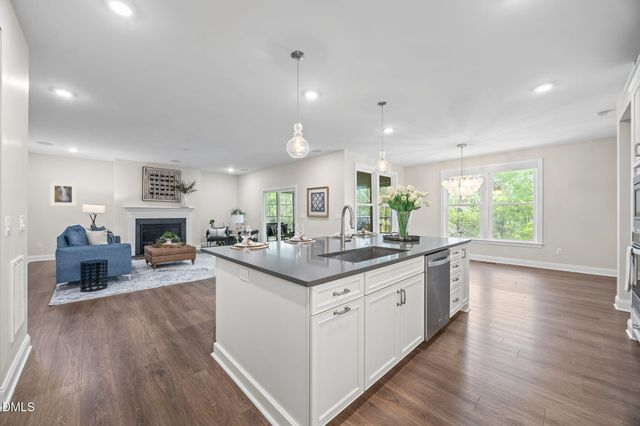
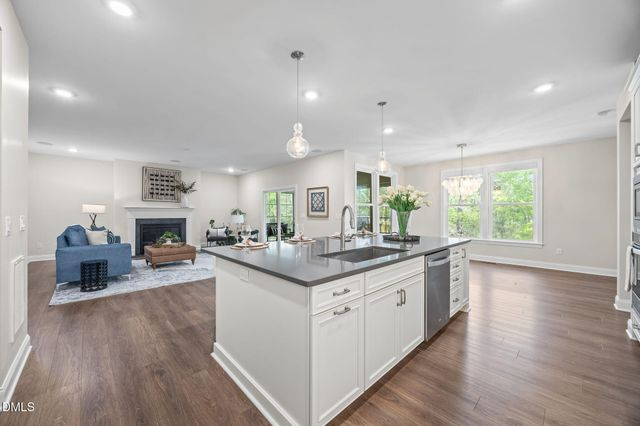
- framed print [49,181,77,207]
